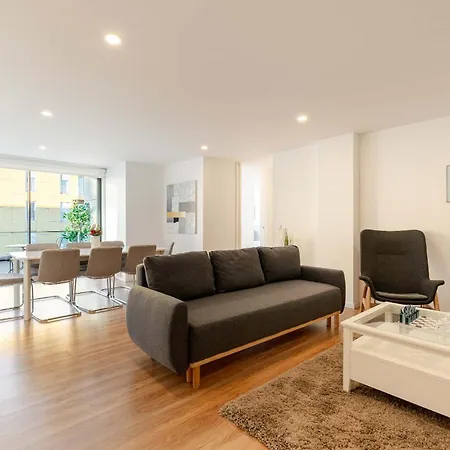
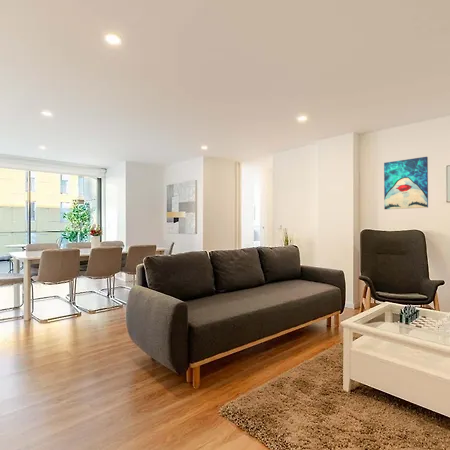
+ wall art [383,156,429,210]
